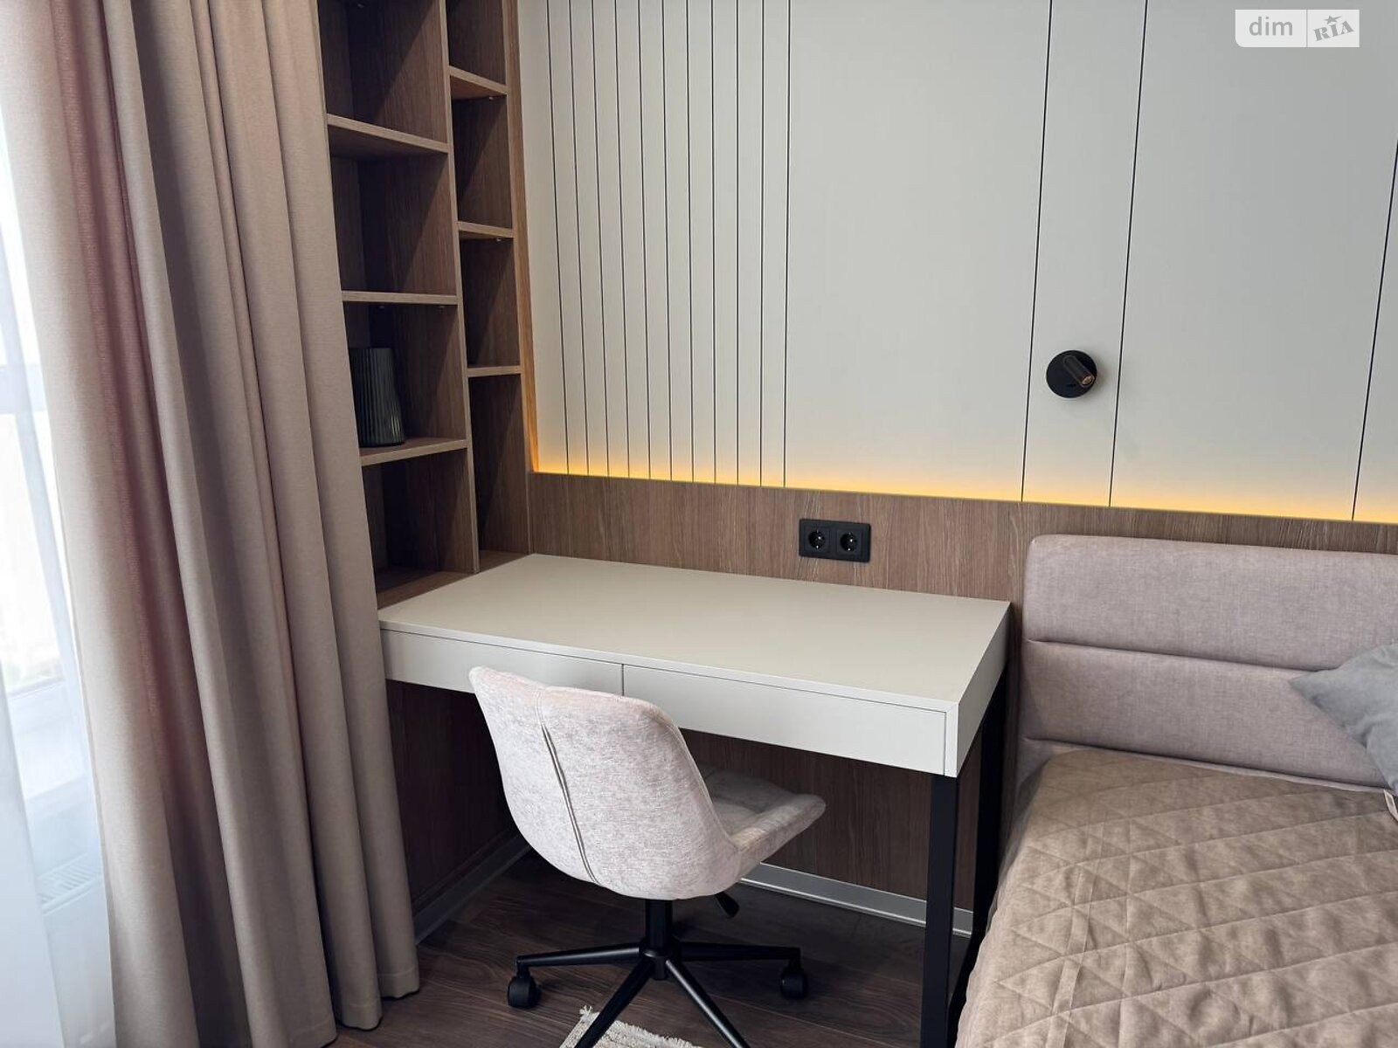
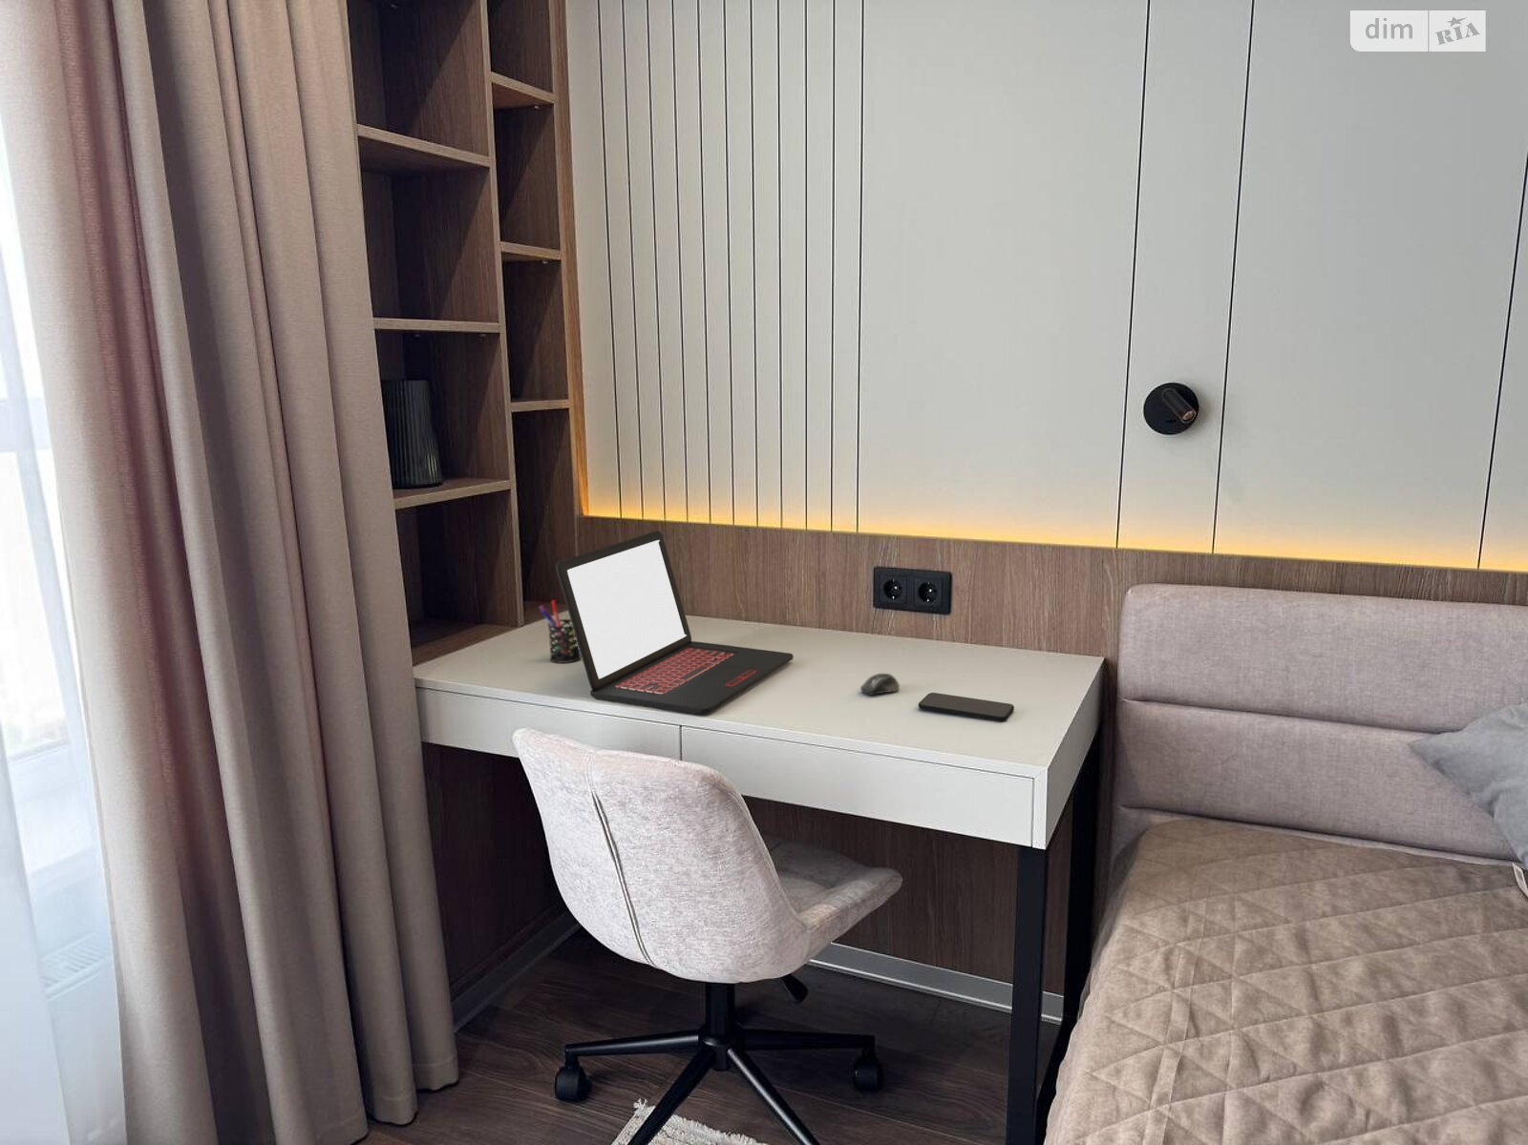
+ pen holder [539,599,581,664]
+ laptop [555,529,794,716]
+ smartphone [918,692,1015,723]
+ computer mouse [859,672,901,695]
